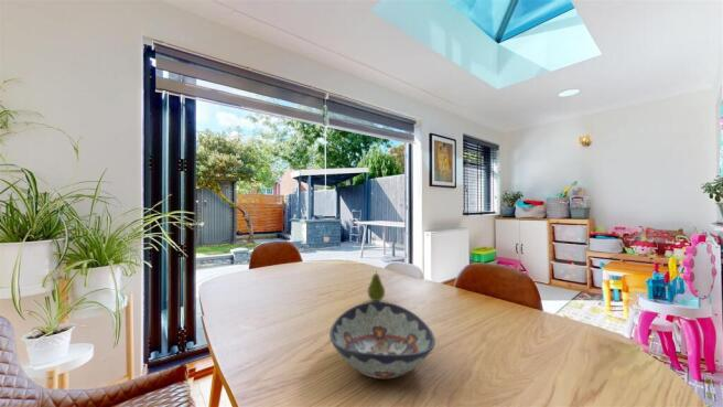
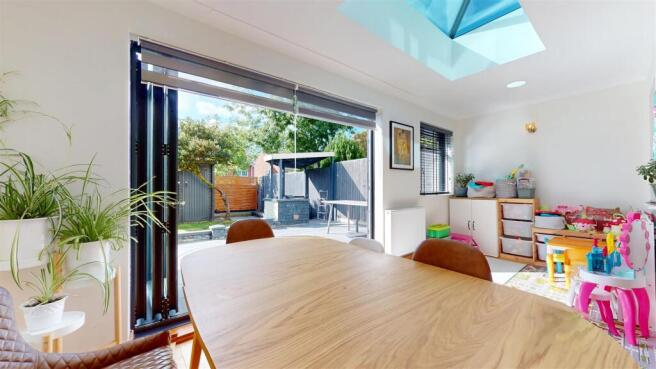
- decorative bowl [328,301,436,379]
- fruit [366,271,386,302]
